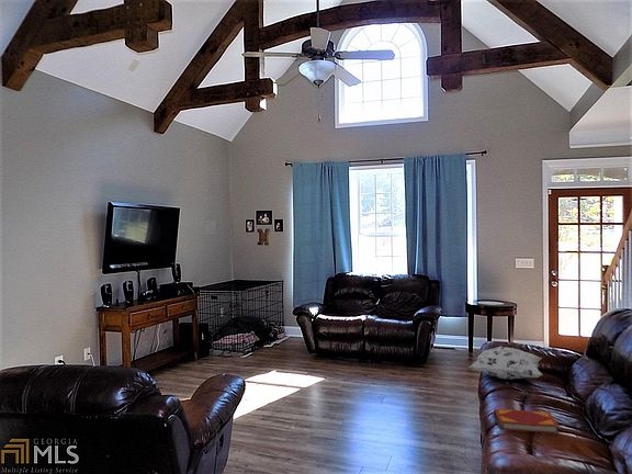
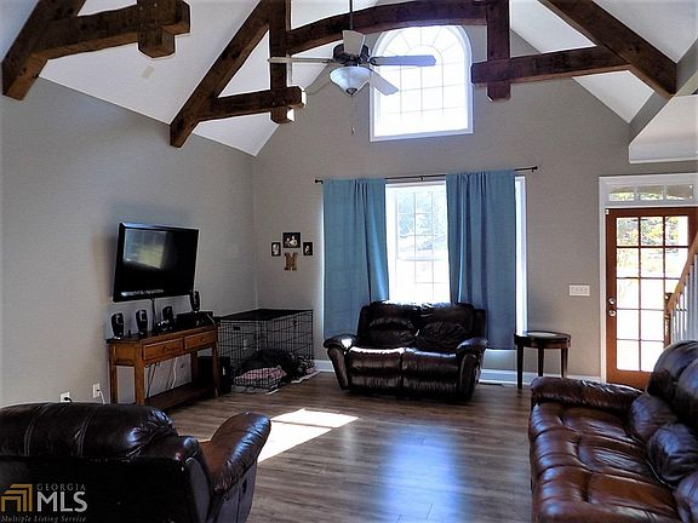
- decorative pillow [467,346,543,381]
- hardback book [493,407,561,435]
